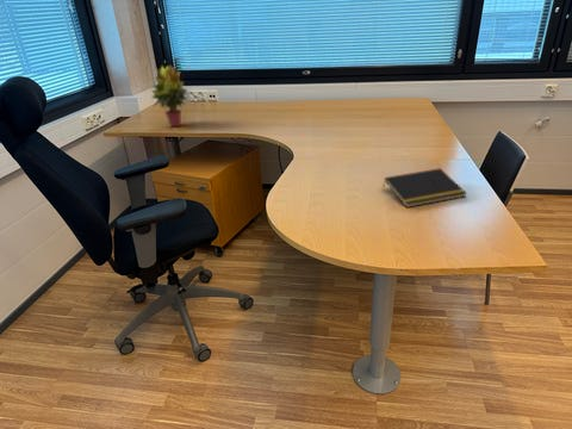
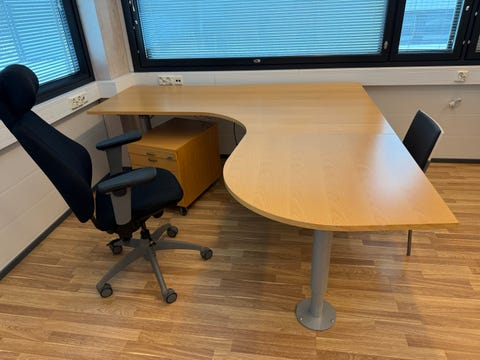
- notepad [381,167,468,209]
- potted plant [151,63,189,128]
